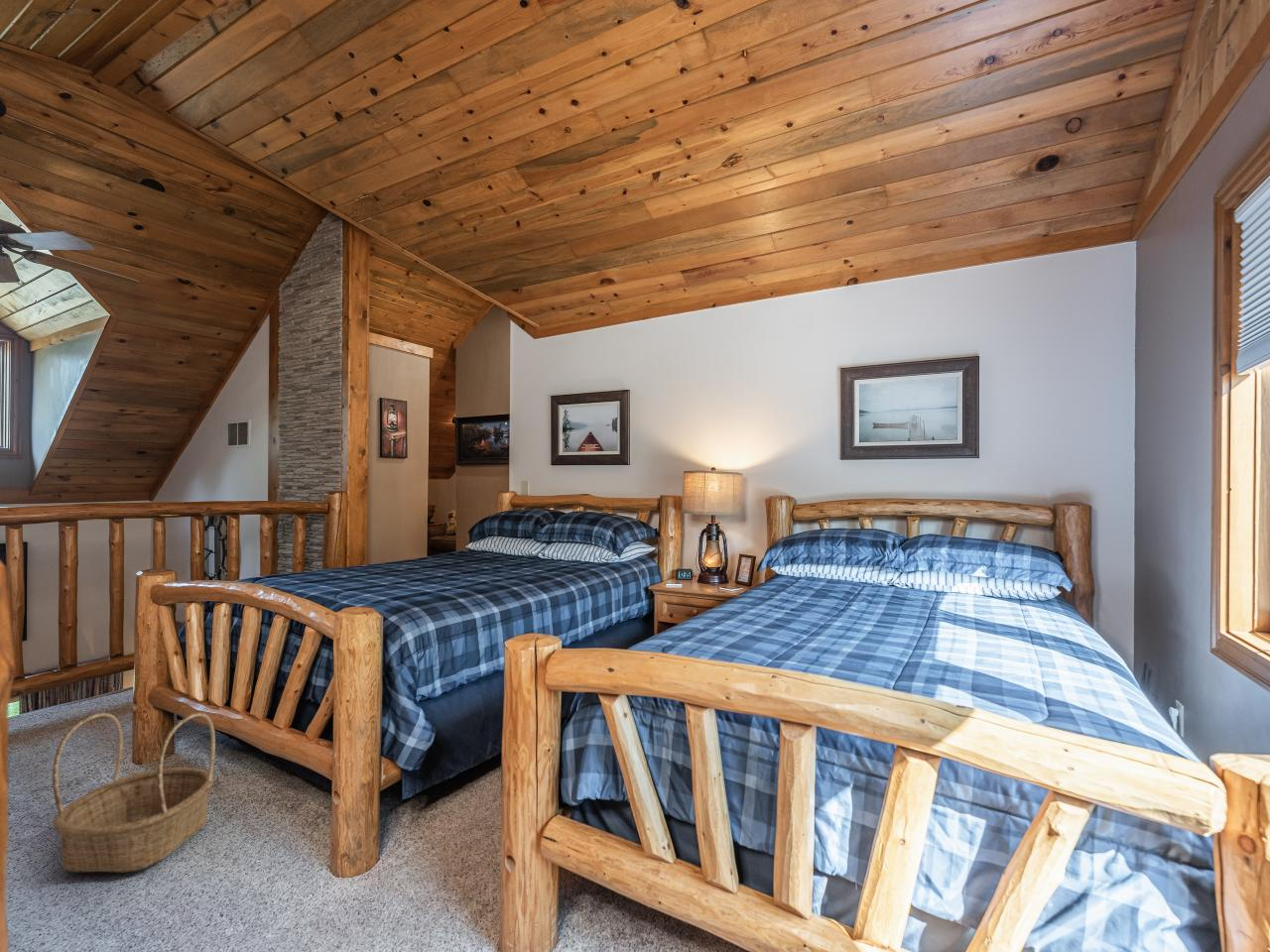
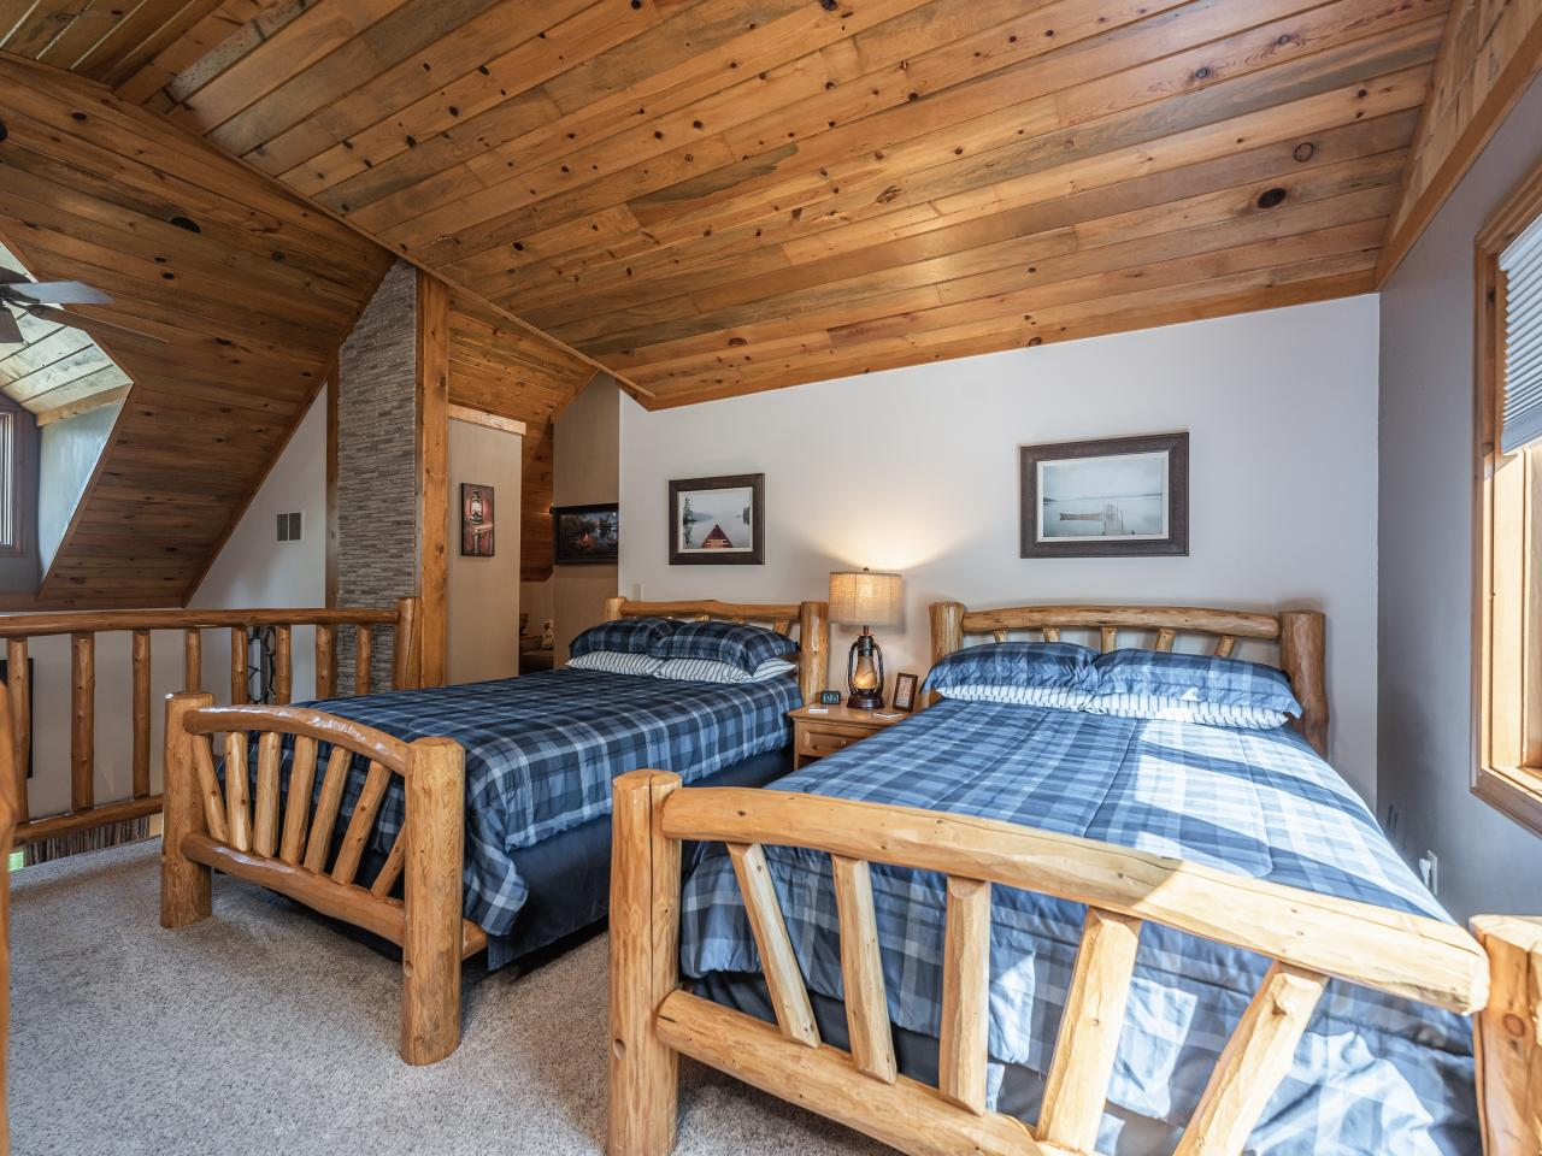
- basket [52,712,216,873]
